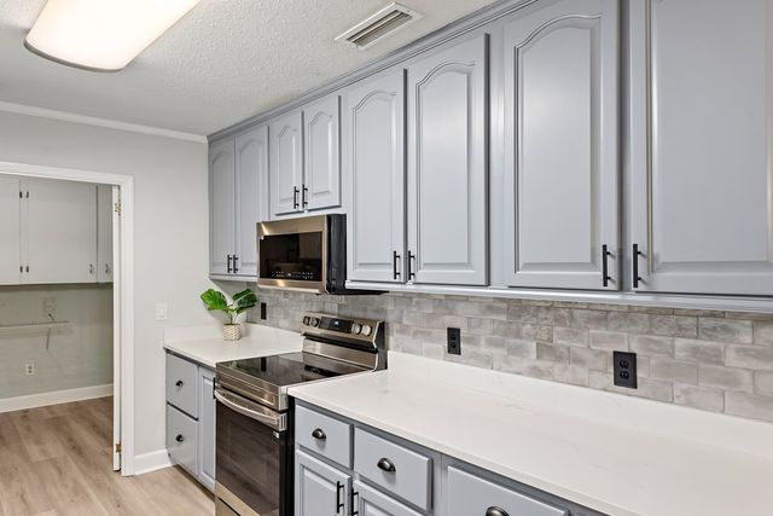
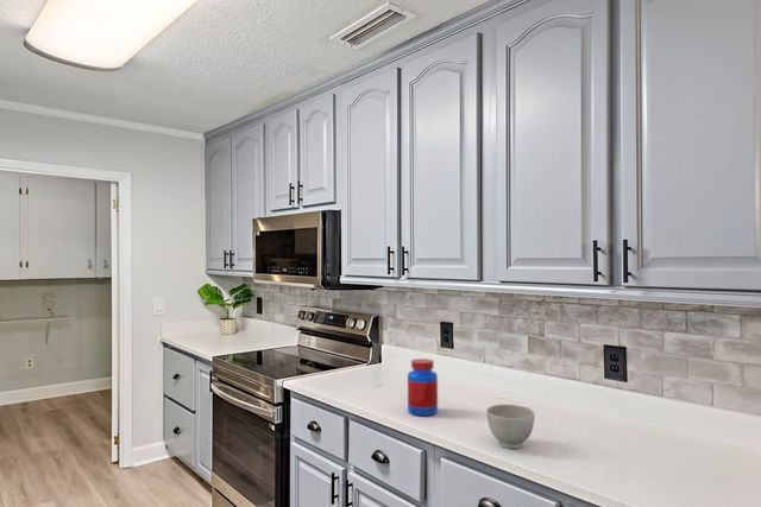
+ bowl [485,404,536,450]
+ jar [407,357,439,417]
